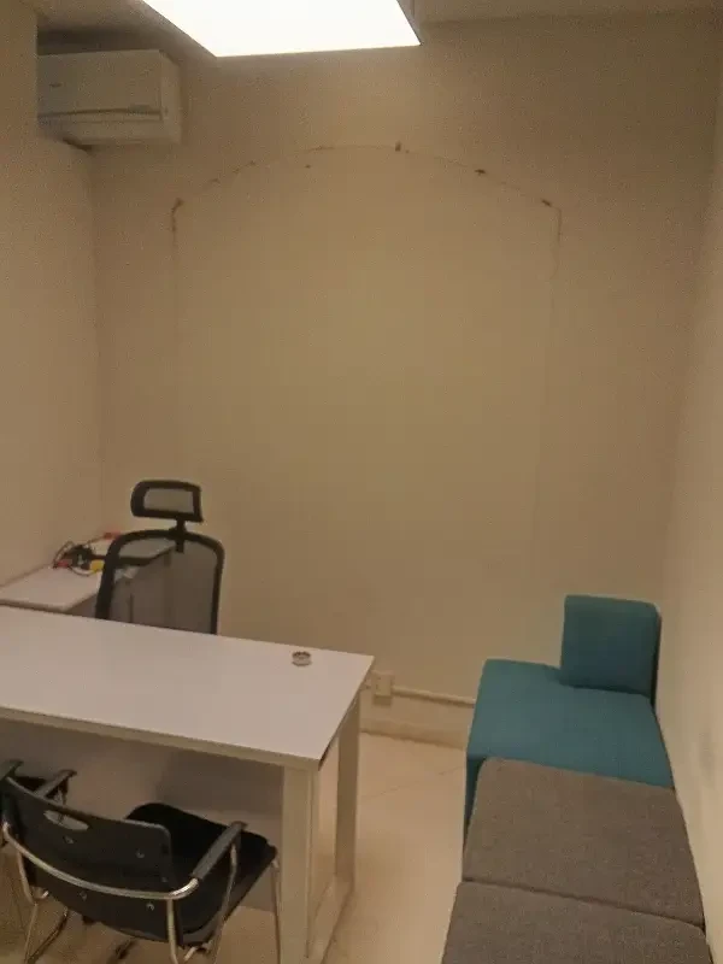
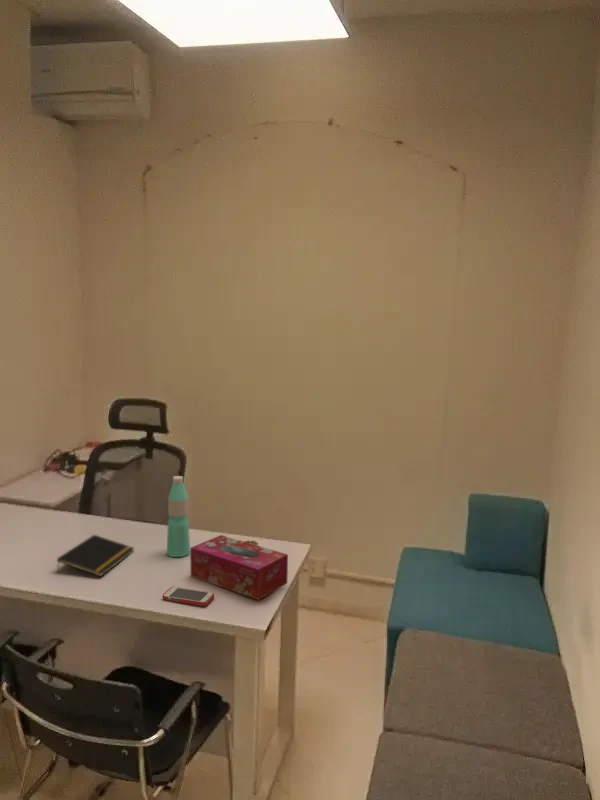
+ tissue box [189,534,289,601]
+ notepad [56,534,135,577]
+ water bottle [166,475,191,558]
+ smartphone [162,586,215,607]
